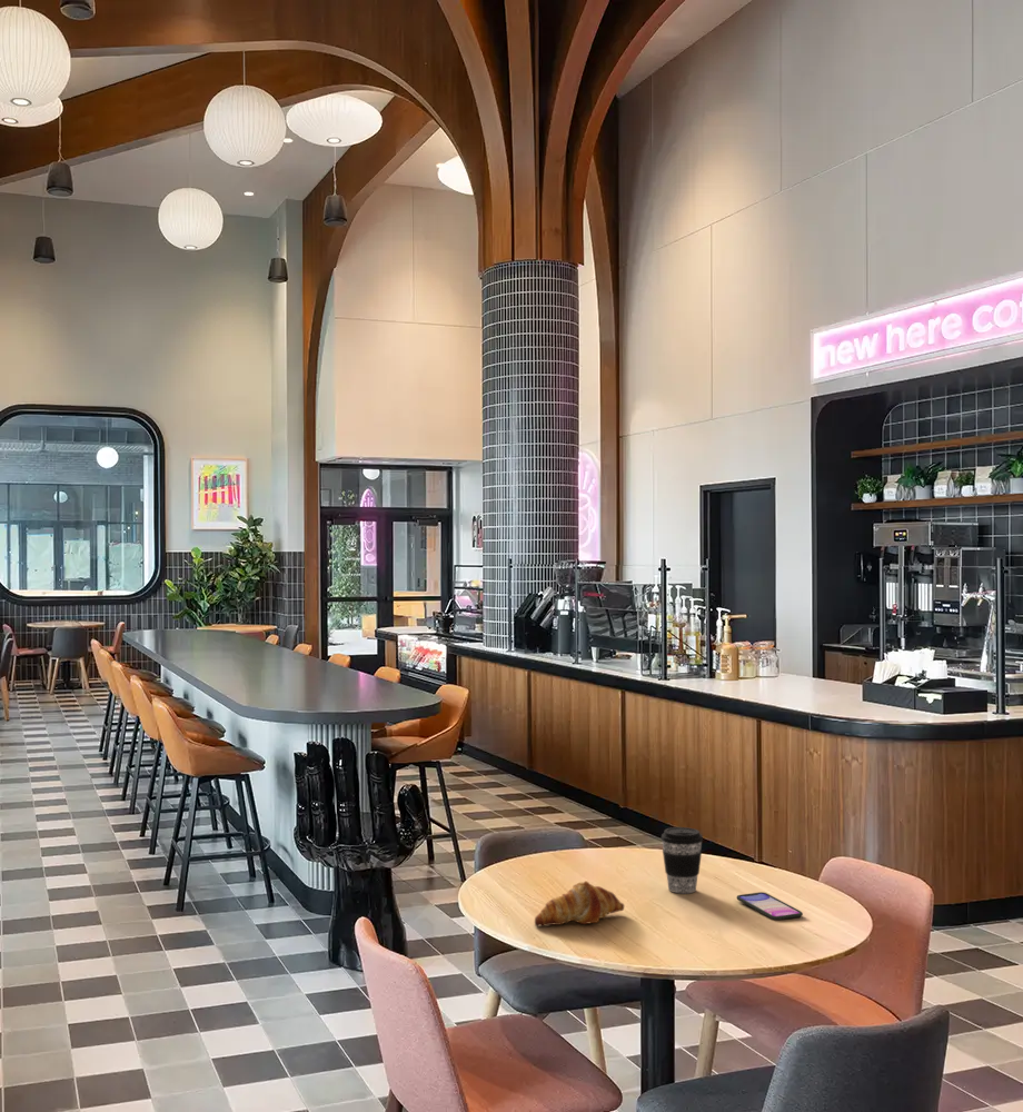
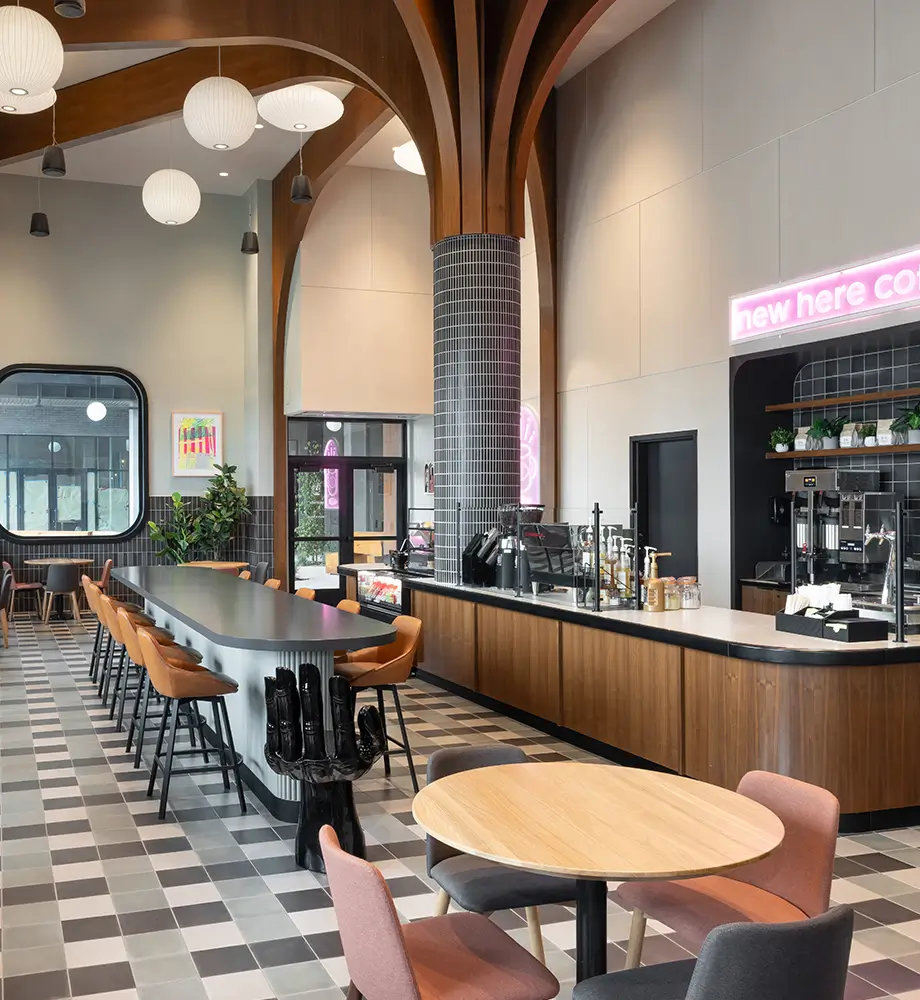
- croissant [534,880,625,927]
- smartphone [736,891,804,921]
- coffee cup [661,826,704,894]
